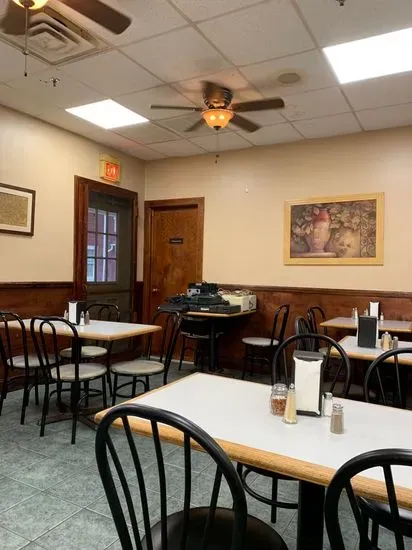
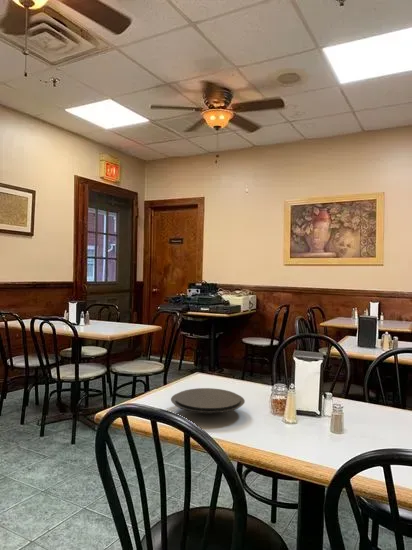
+ plate [170,387,246,415]
